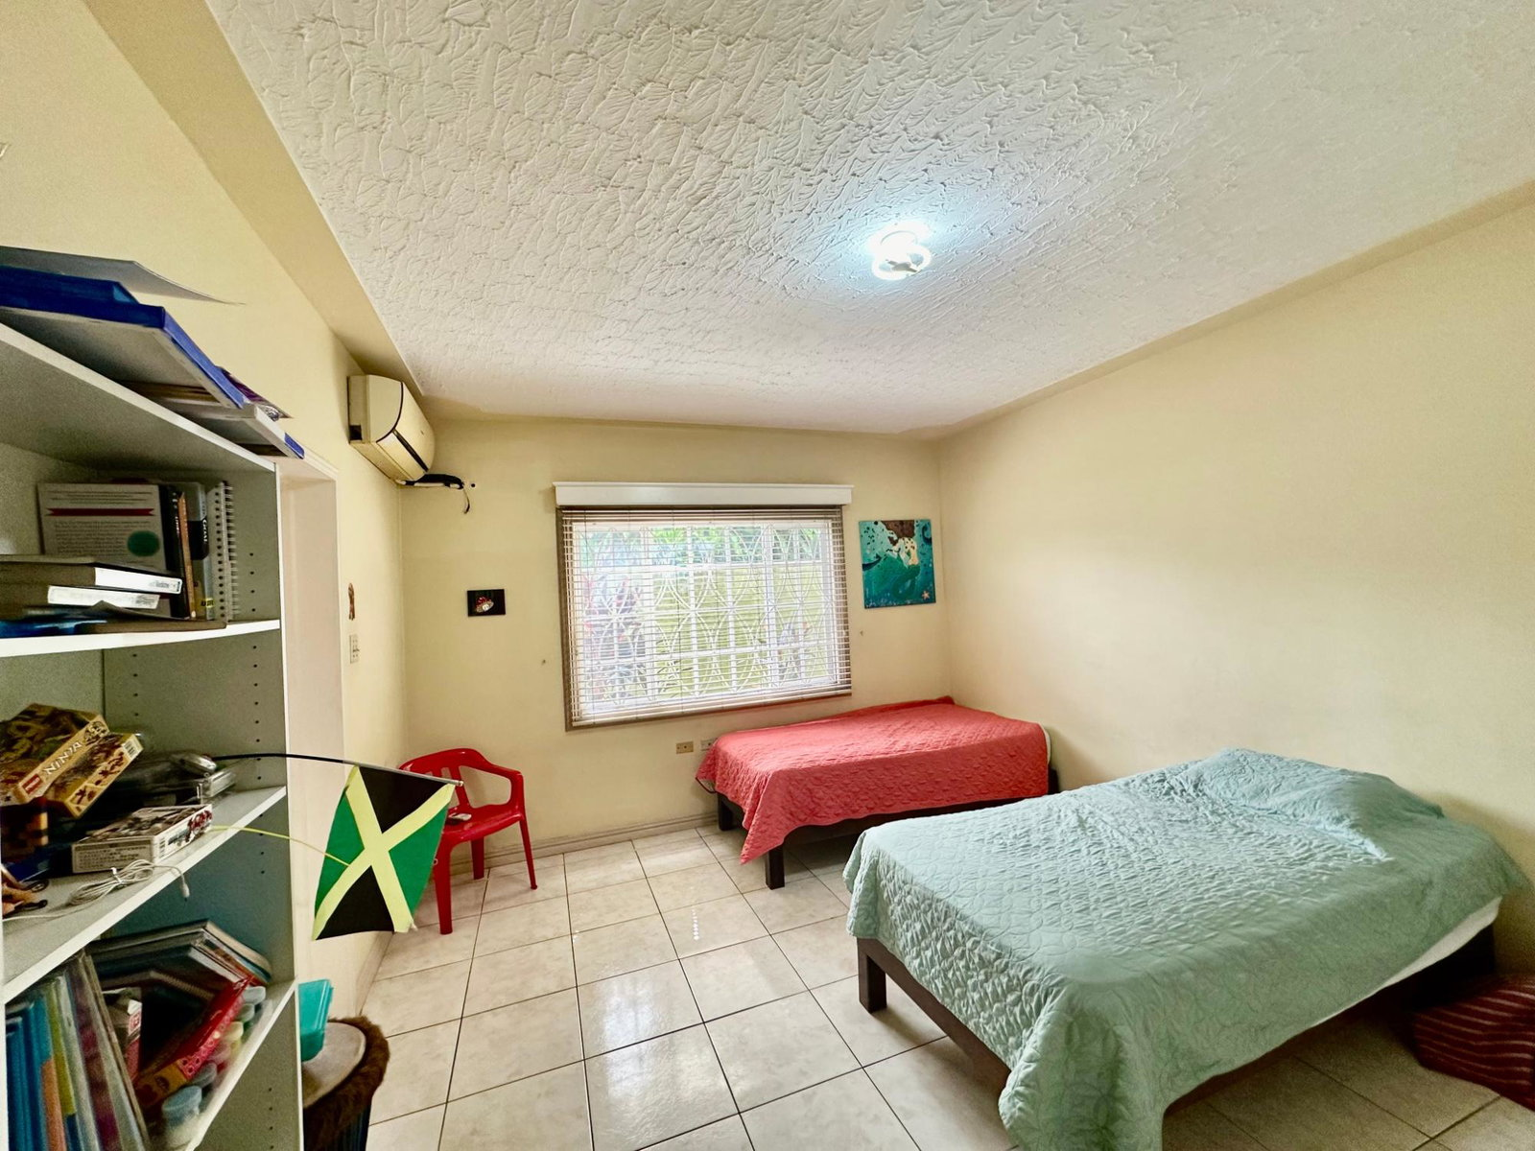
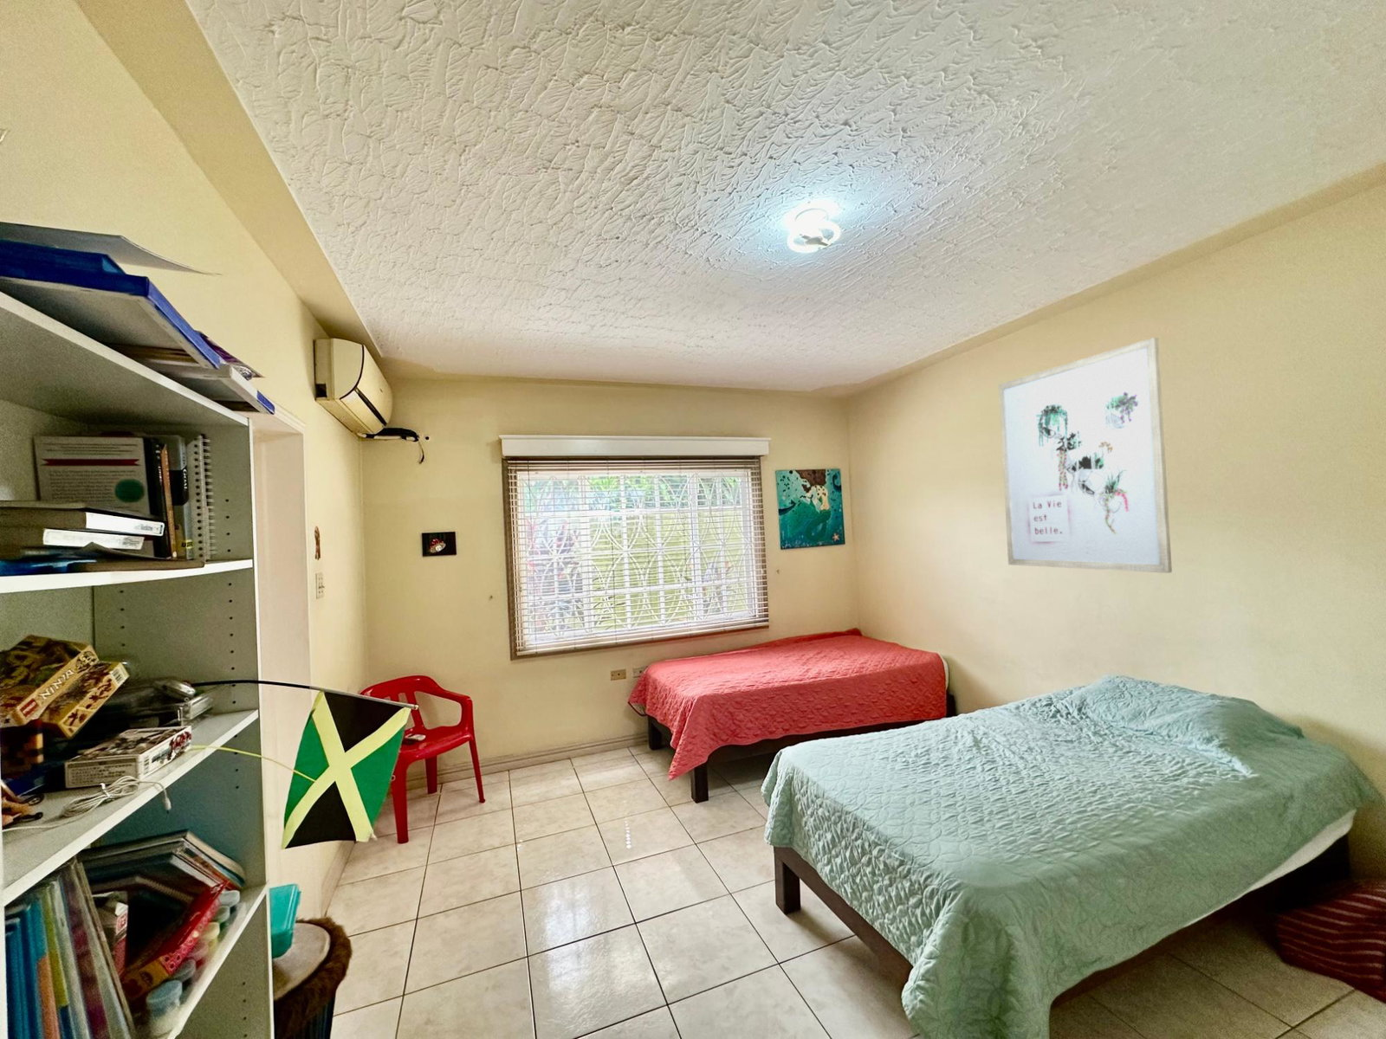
+ wall art [997,337,1173,574]
